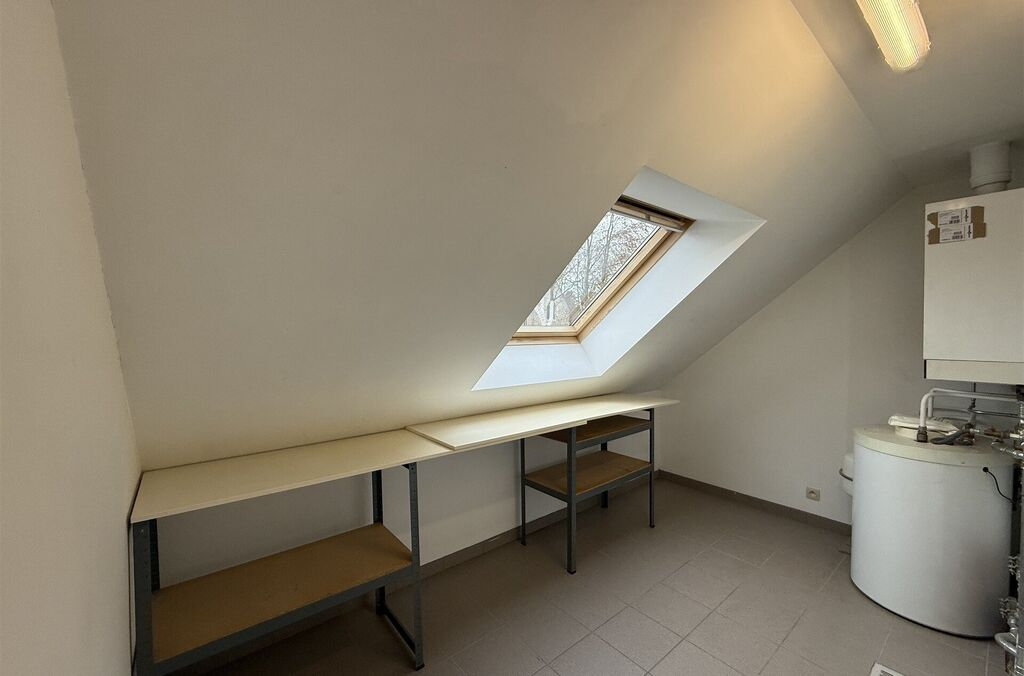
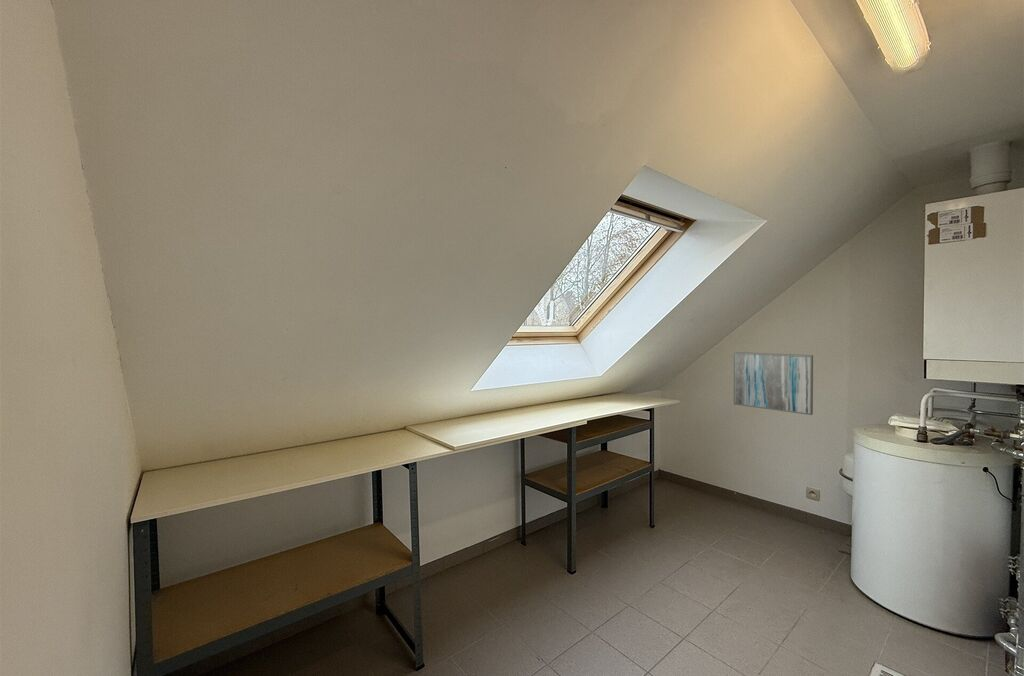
+ wall art [732,351,814,416]
